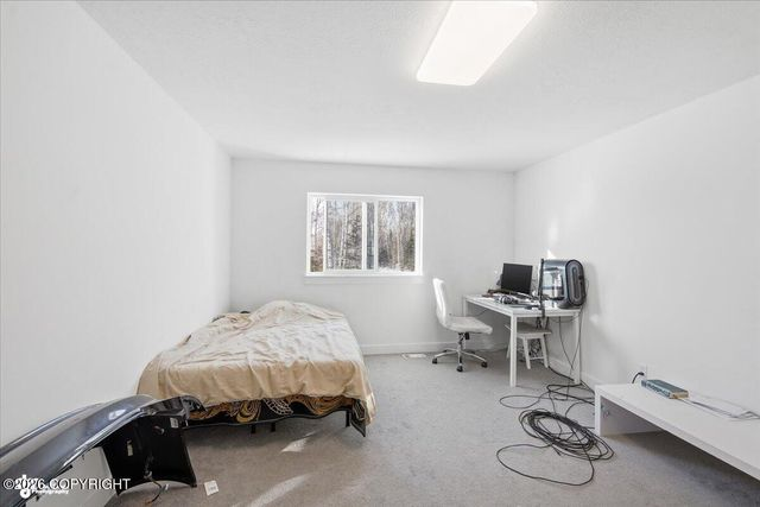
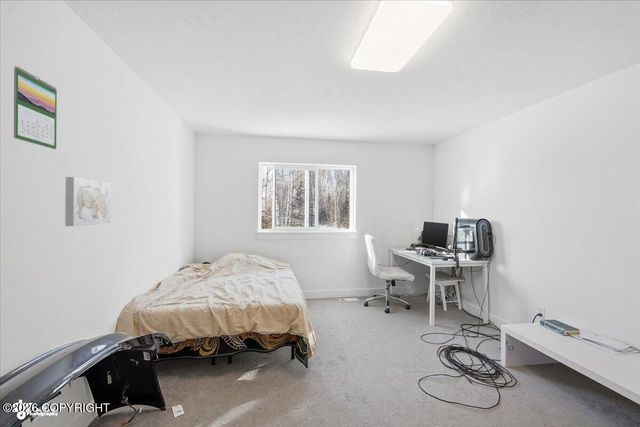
+ calendar [13,65,58,150]
+ wall art [64,176,112,227]
